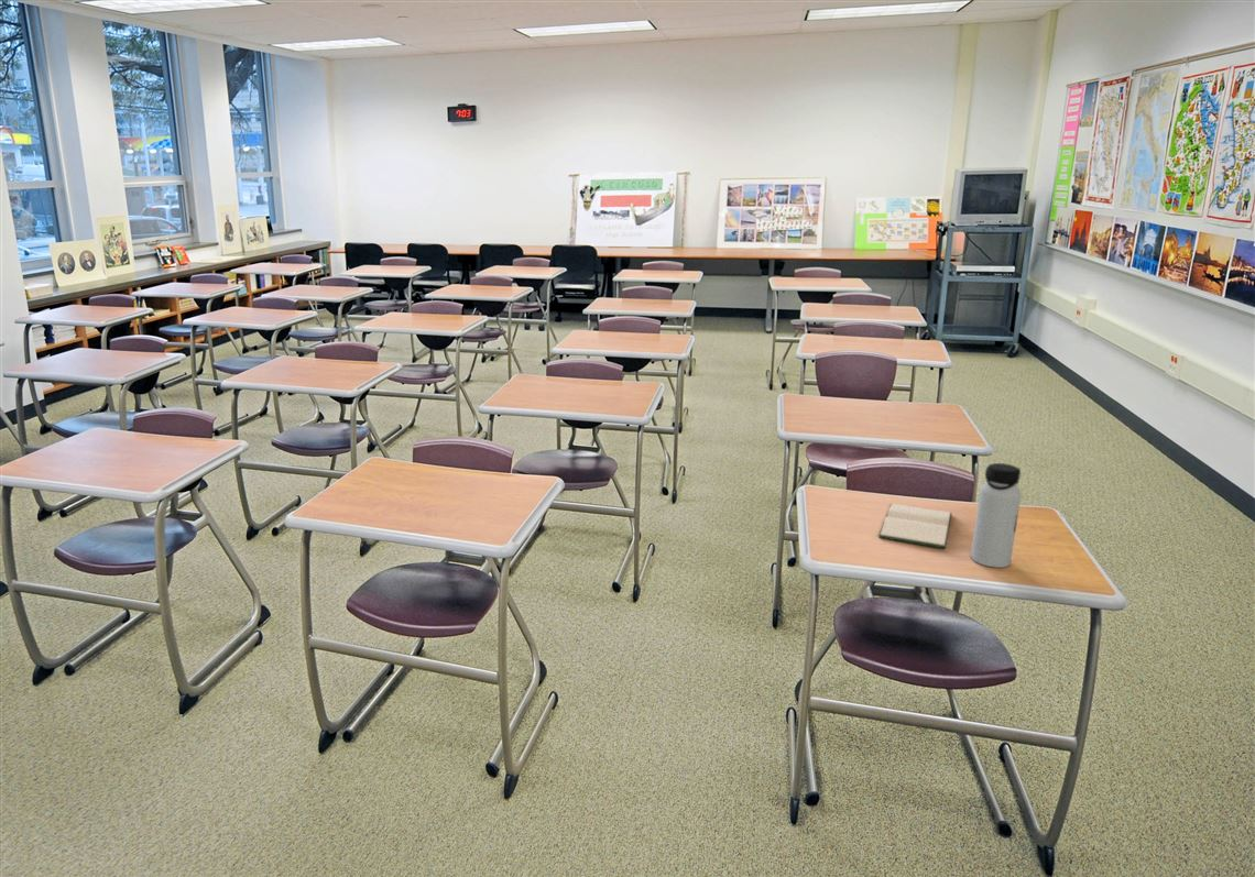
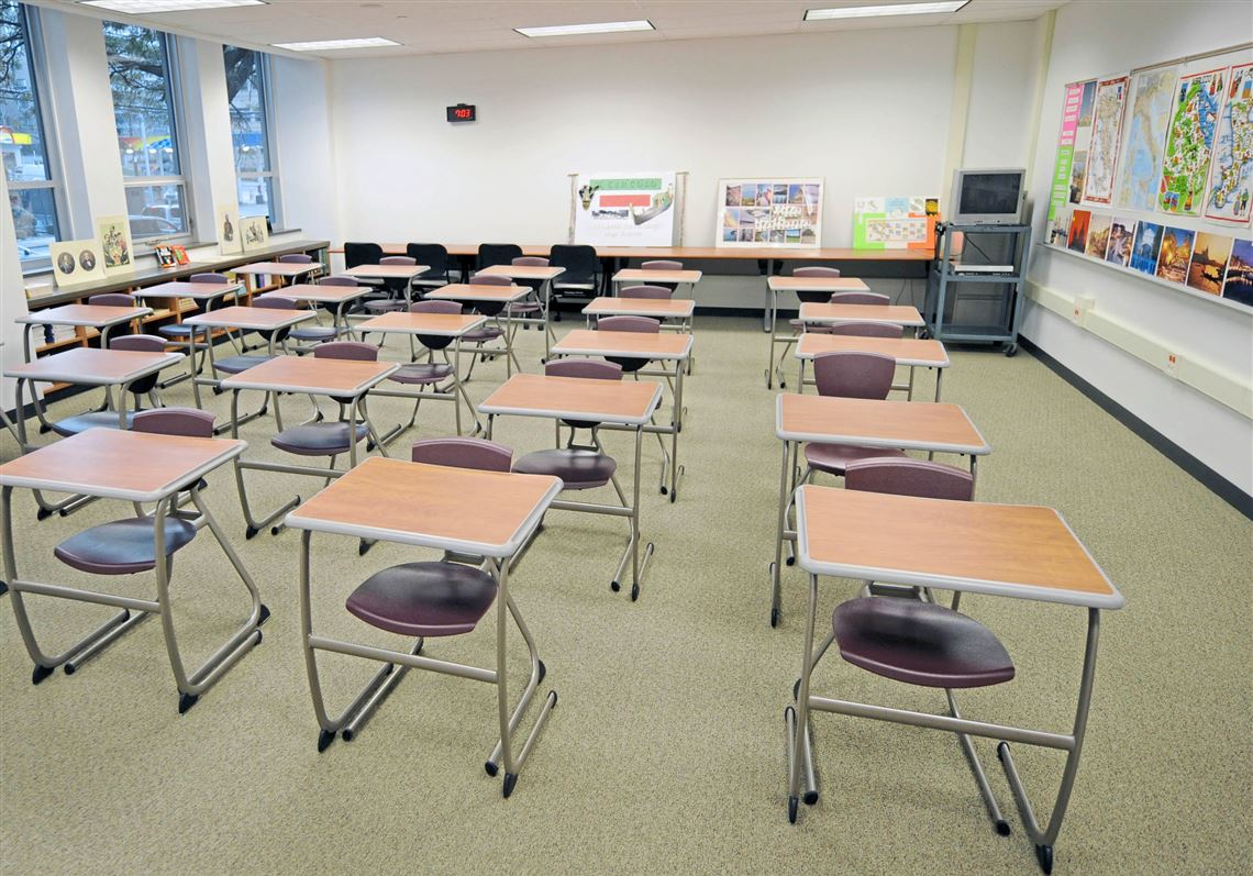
- hardback book [877,503,952,550]
- water bottle [970,462,1023,569]
